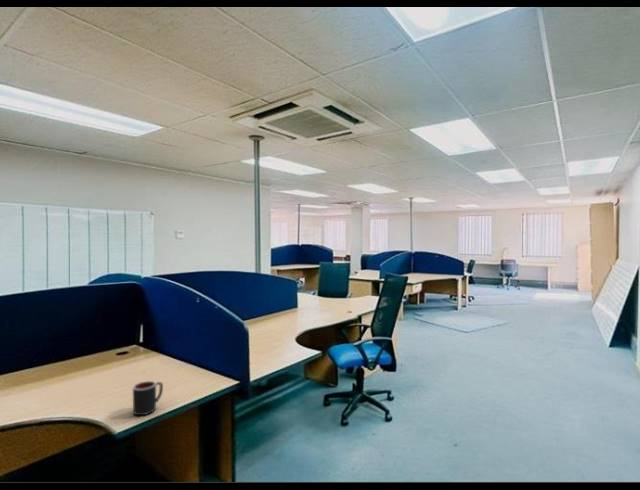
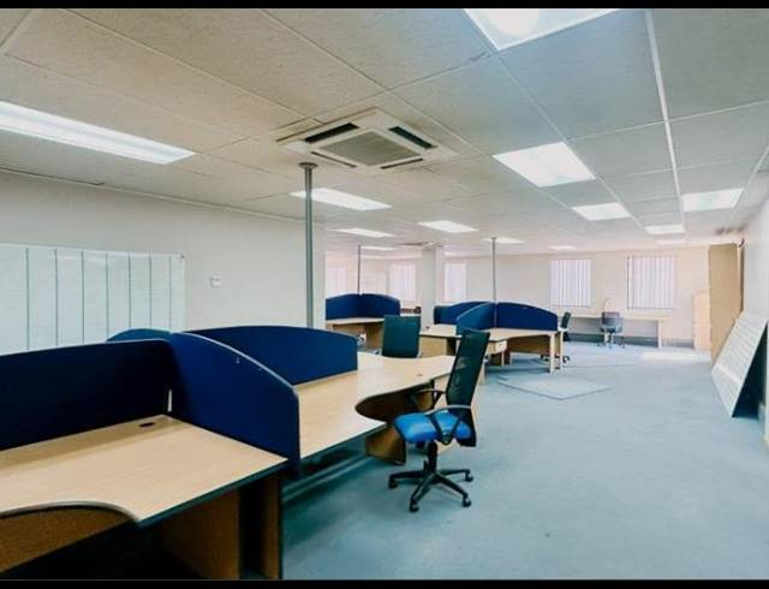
- mug [132,380,164,416]
